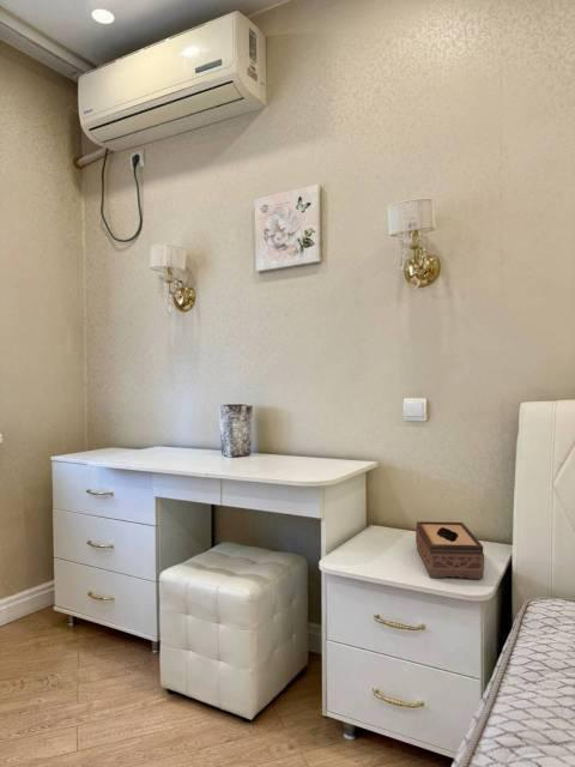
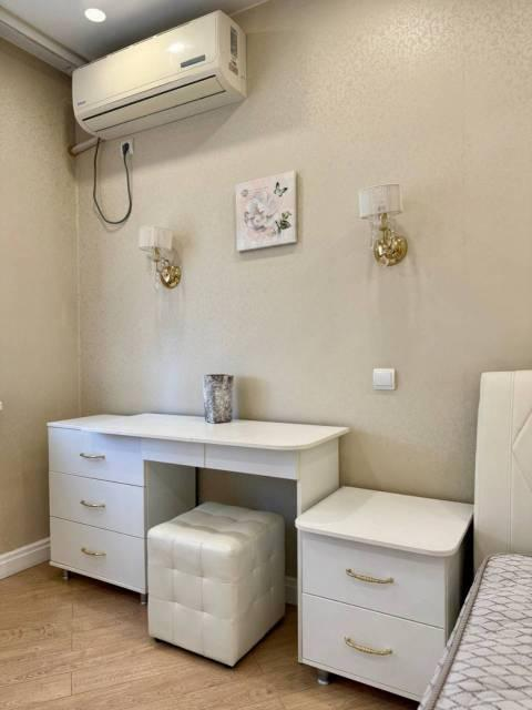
- tissue box [414,520,485,580]
